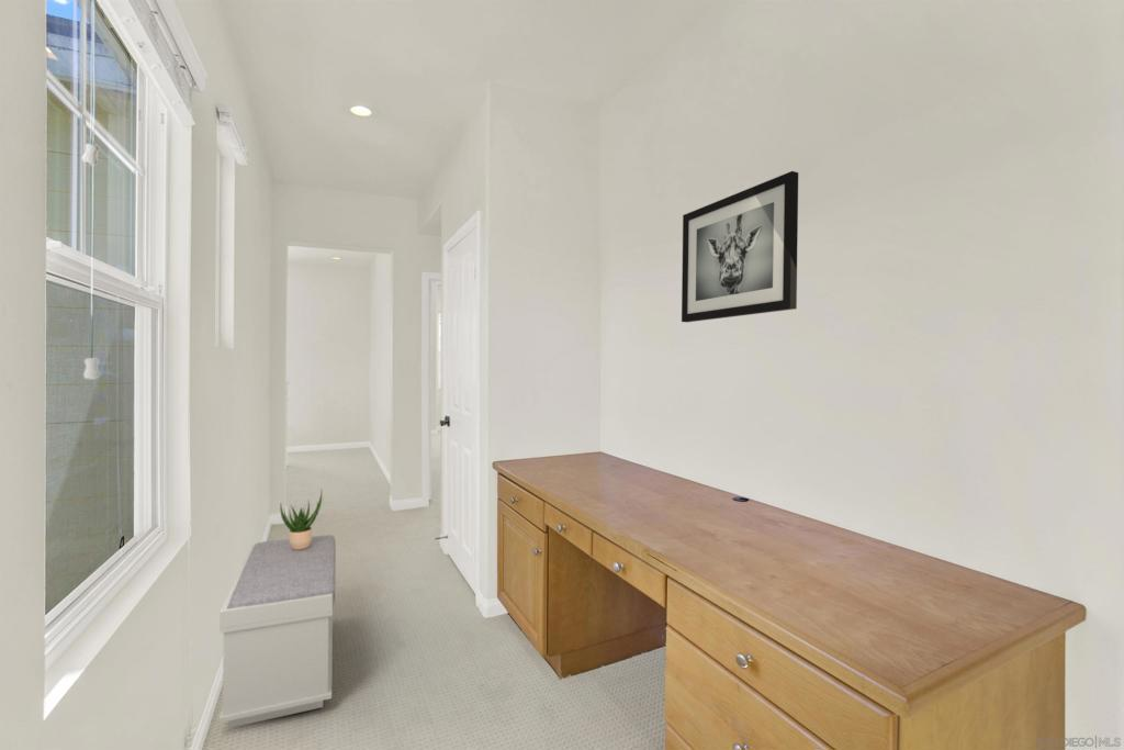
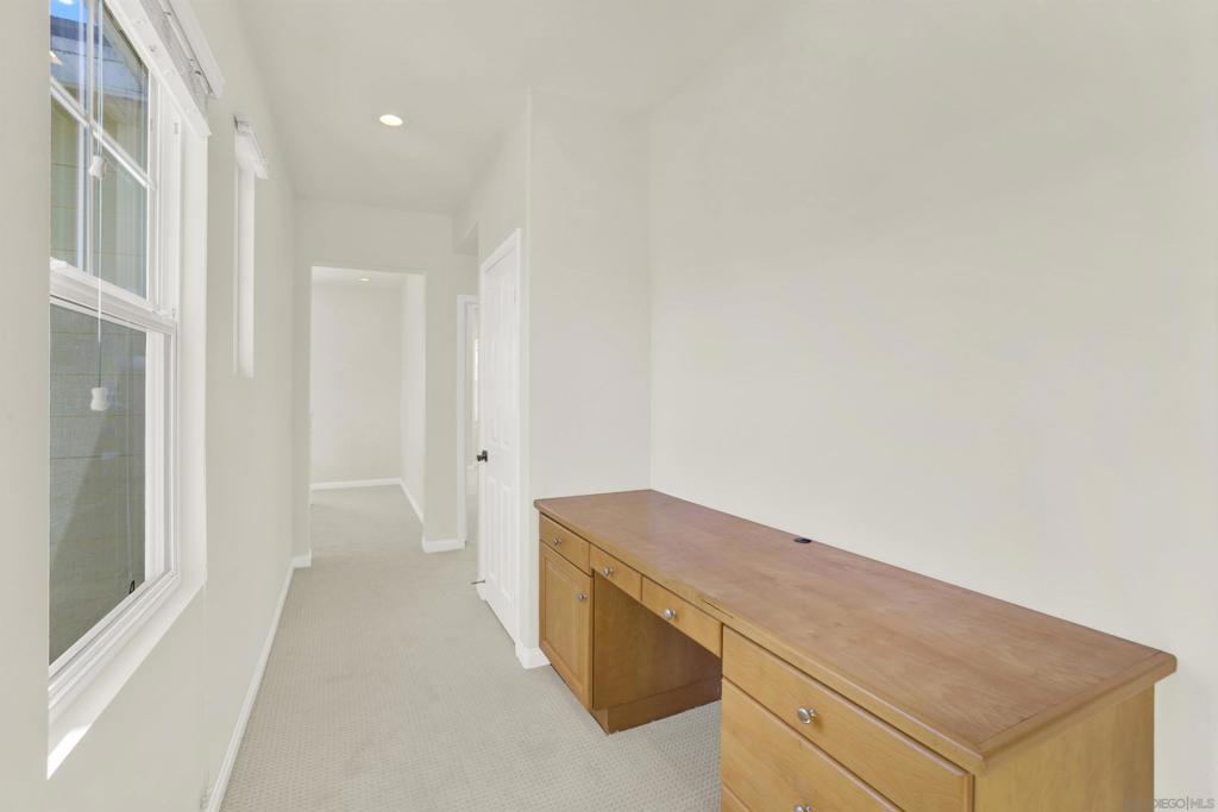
- bench [218,535,337,729]
- potted plant [279,490,323,550]
- wall art [681,170,799,323]
